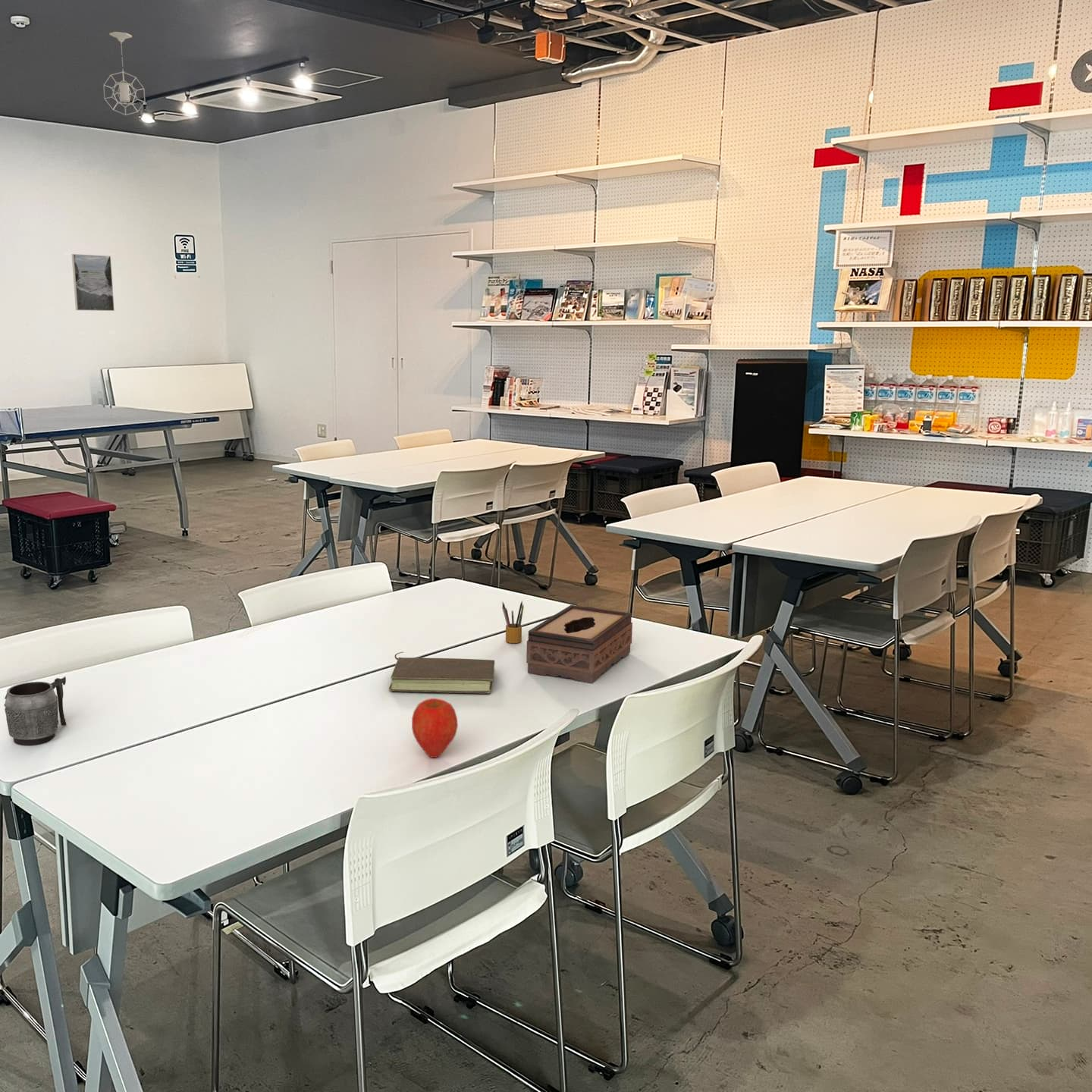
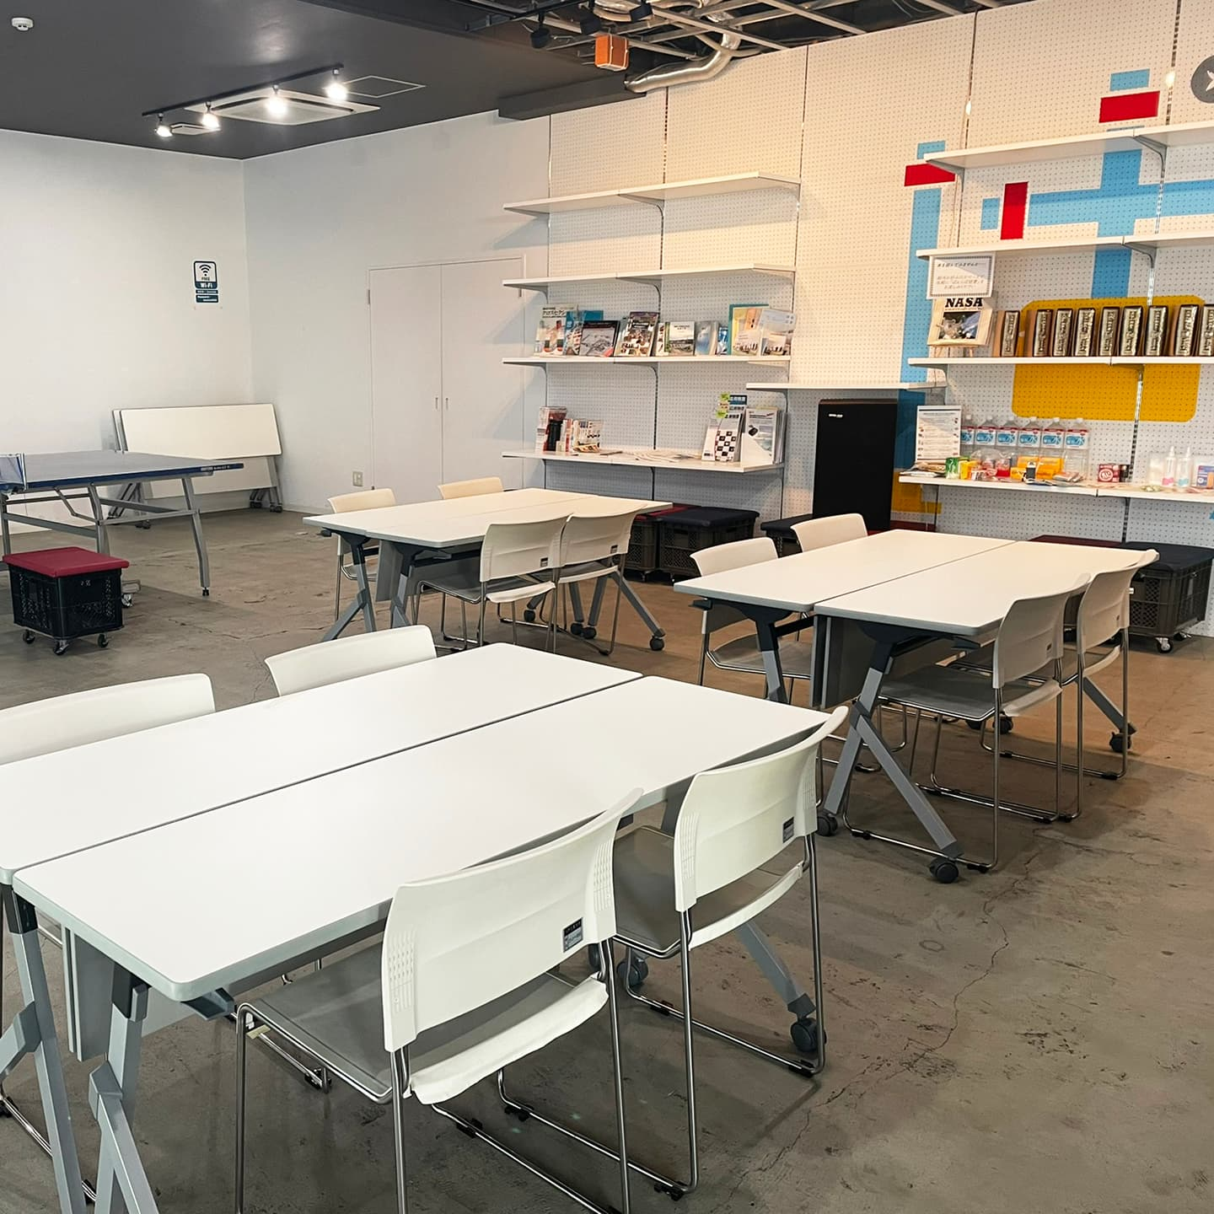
- mug [3,676,67,746]
- pendant light [102,31,146,116]
- book [388,651,495,695]
- tissue box [526,604,633,684]
- pencil box [501,601,525,644]
- apple [411,698,459,758]
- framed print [71,253,115,312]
